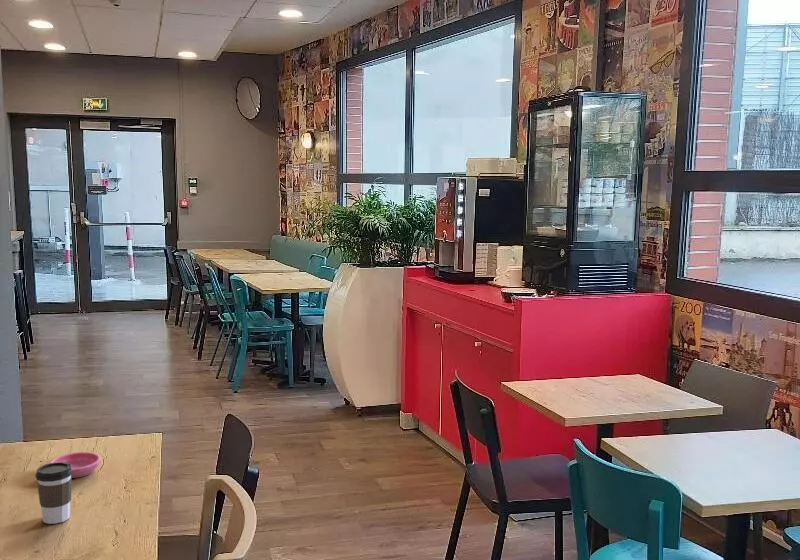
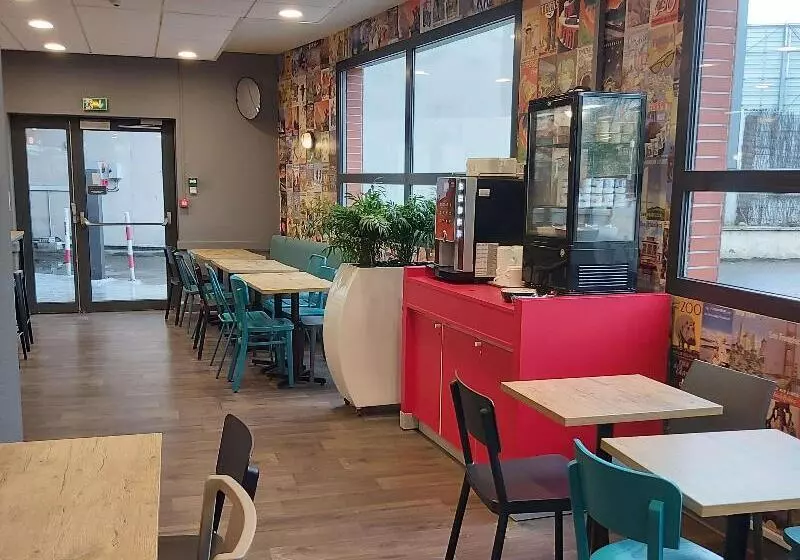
- coffee cup [35,462,73,525]
- saucer [49,451,101,479]
